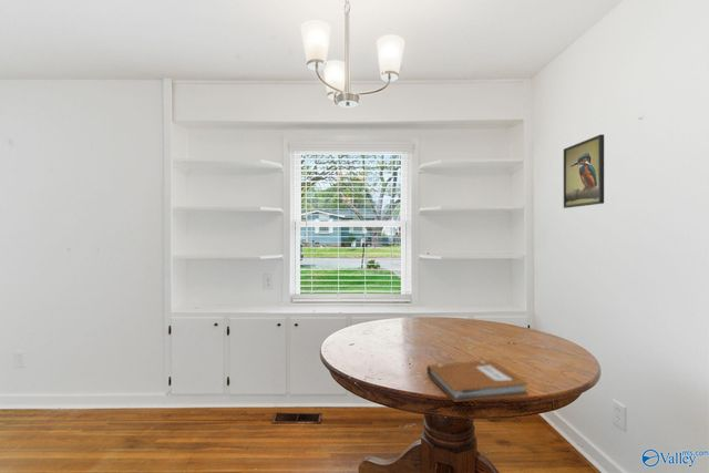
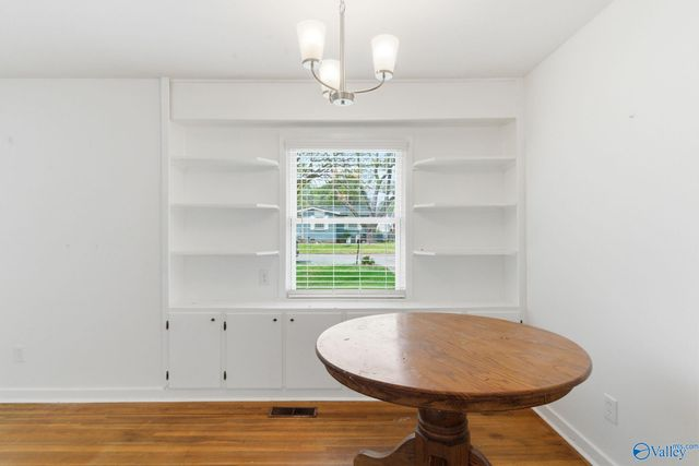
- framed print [563,133,605,209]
- notebook [425,359,530,403]
